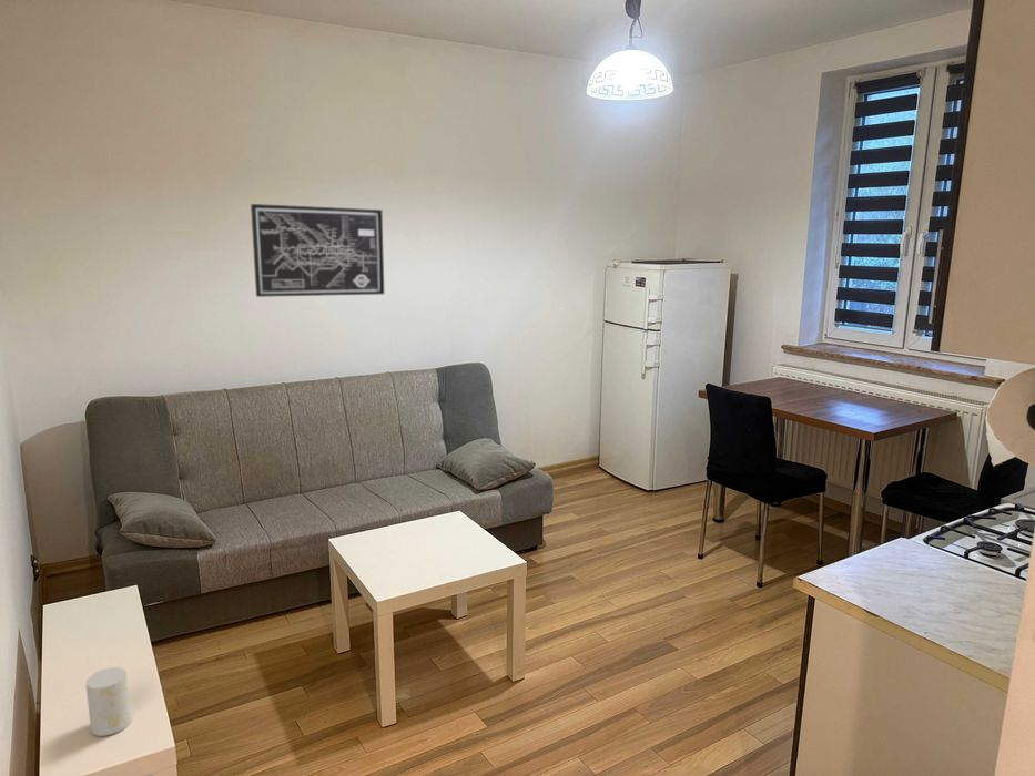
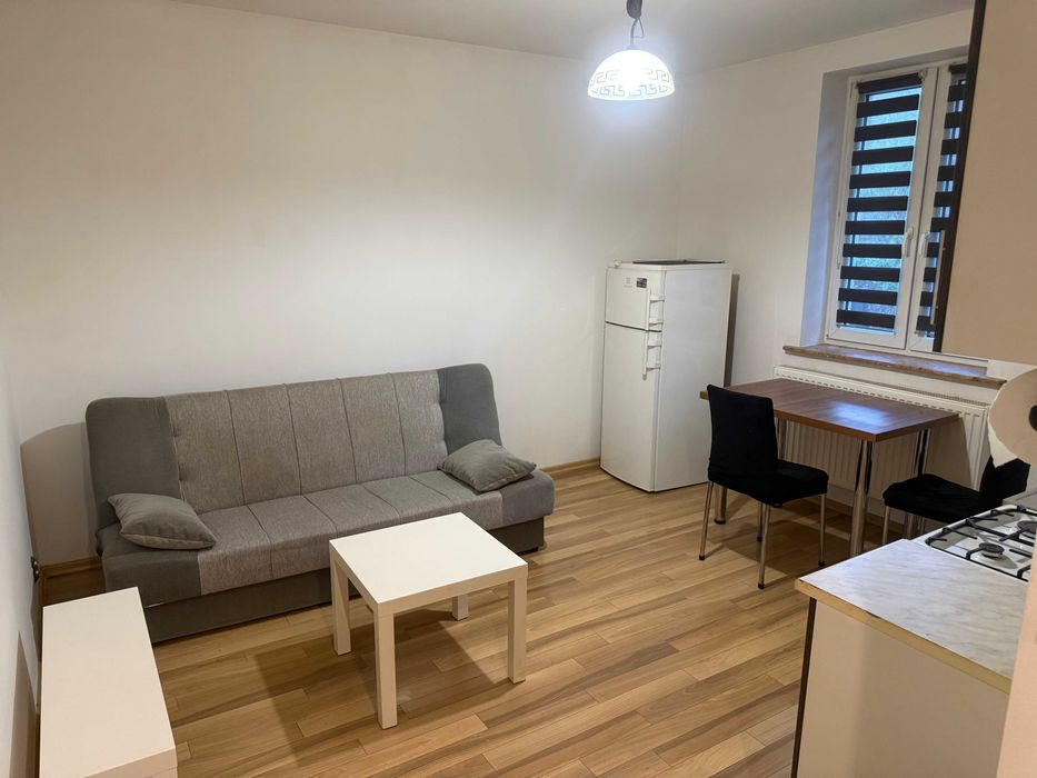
- wall art [250,203,385,298]
- cup [84,666,132,737]
